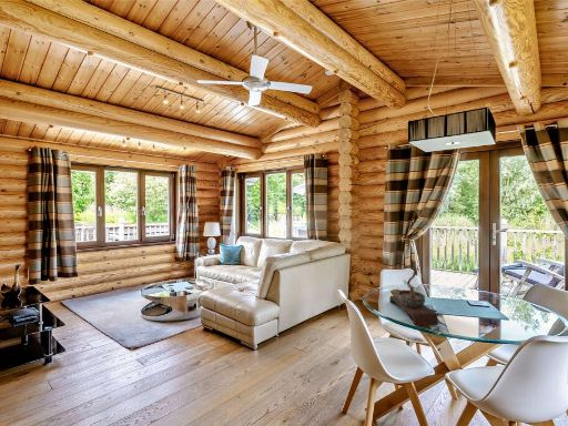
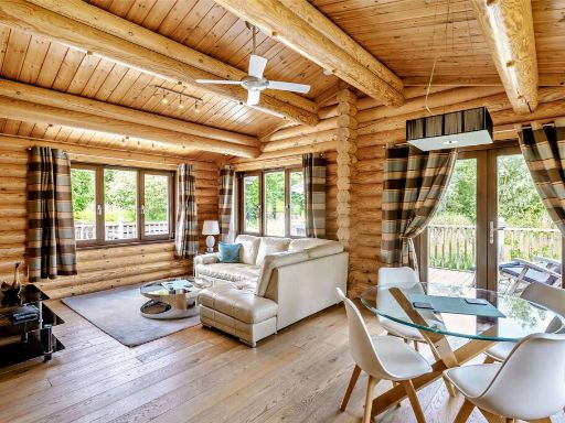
- bonsai tree [388,266,439,326]
